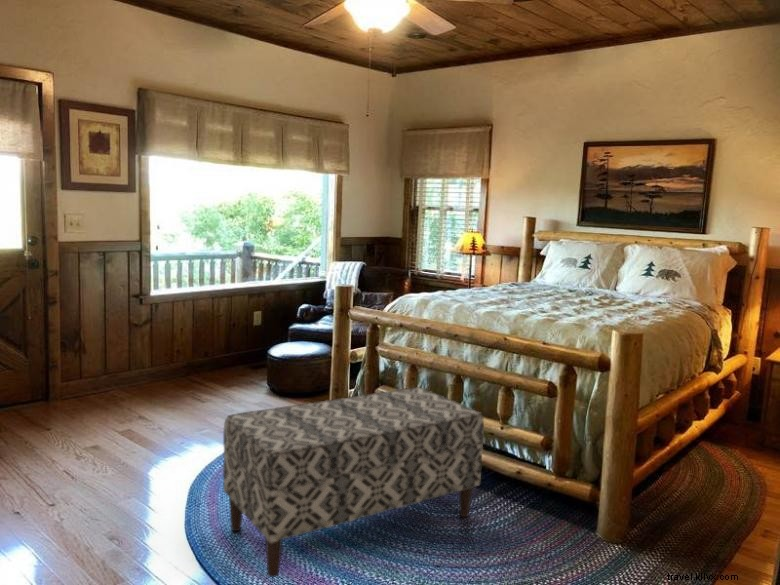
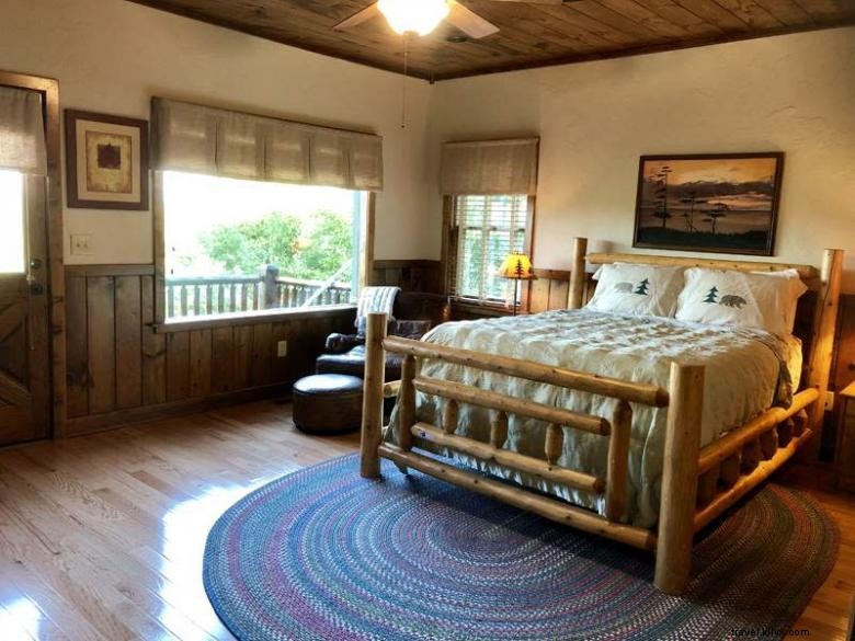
- bench [222,386,485,578]
